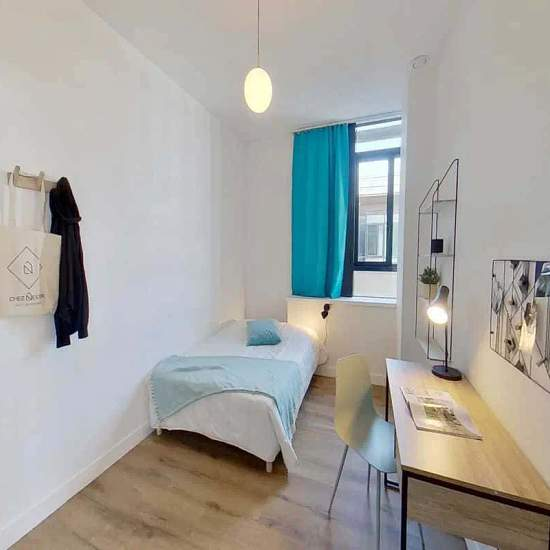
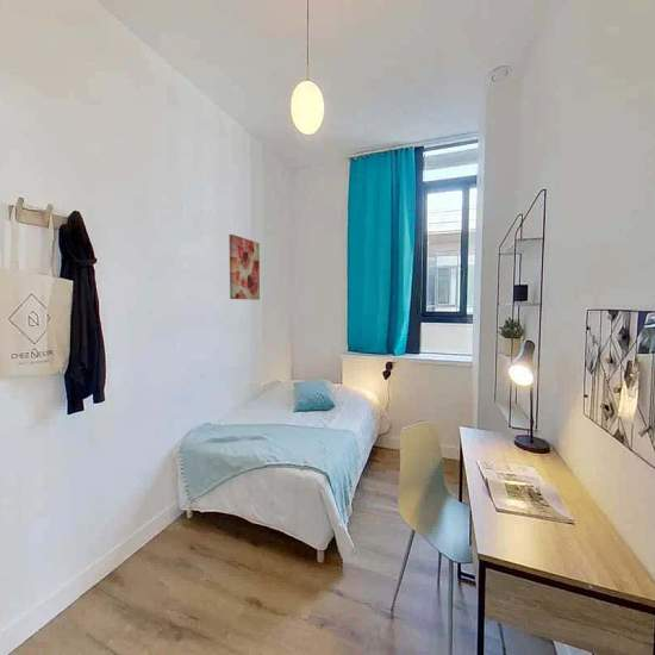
+ wall art [227,233,261,301]
